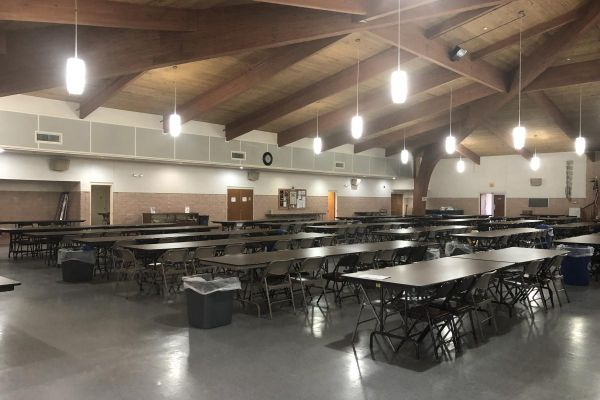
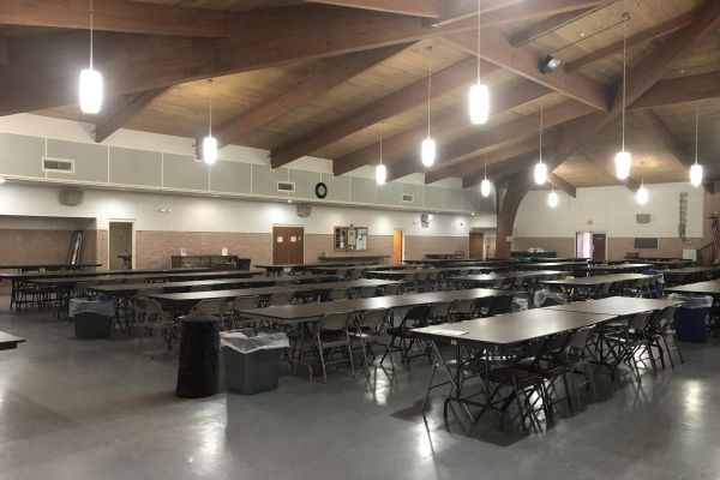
+ trash can [174,310,222,398]
